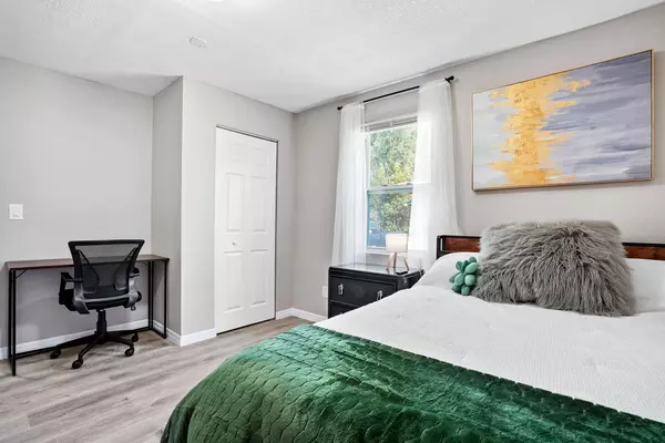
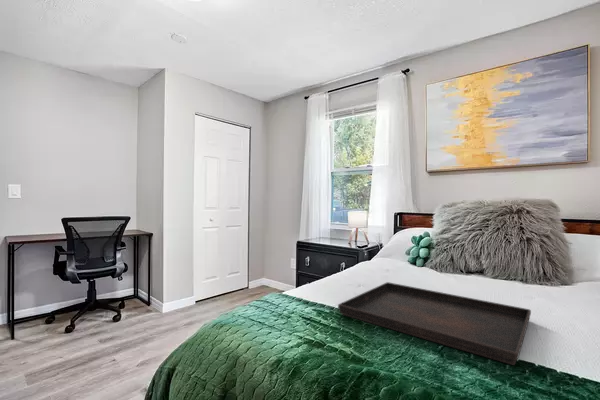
+ serving tray [337,281,532,366]
